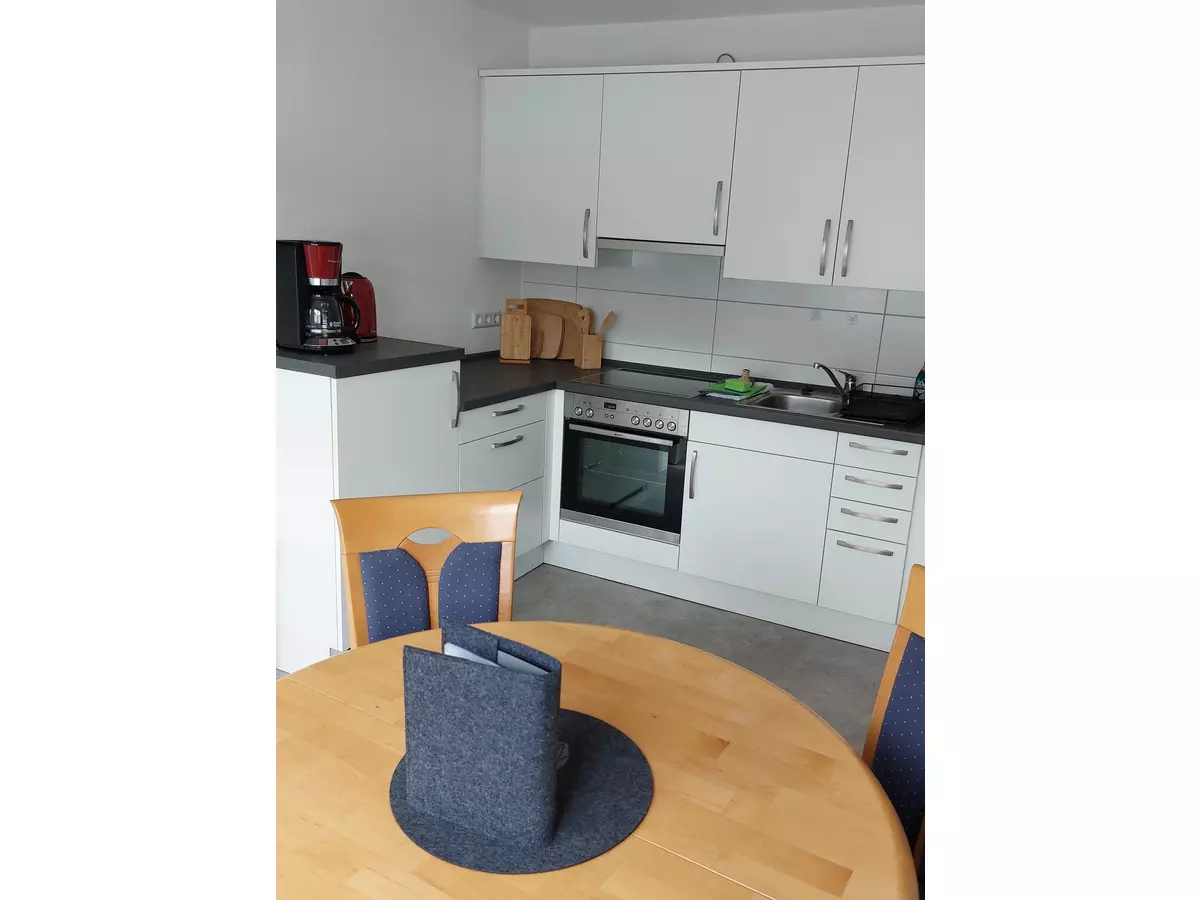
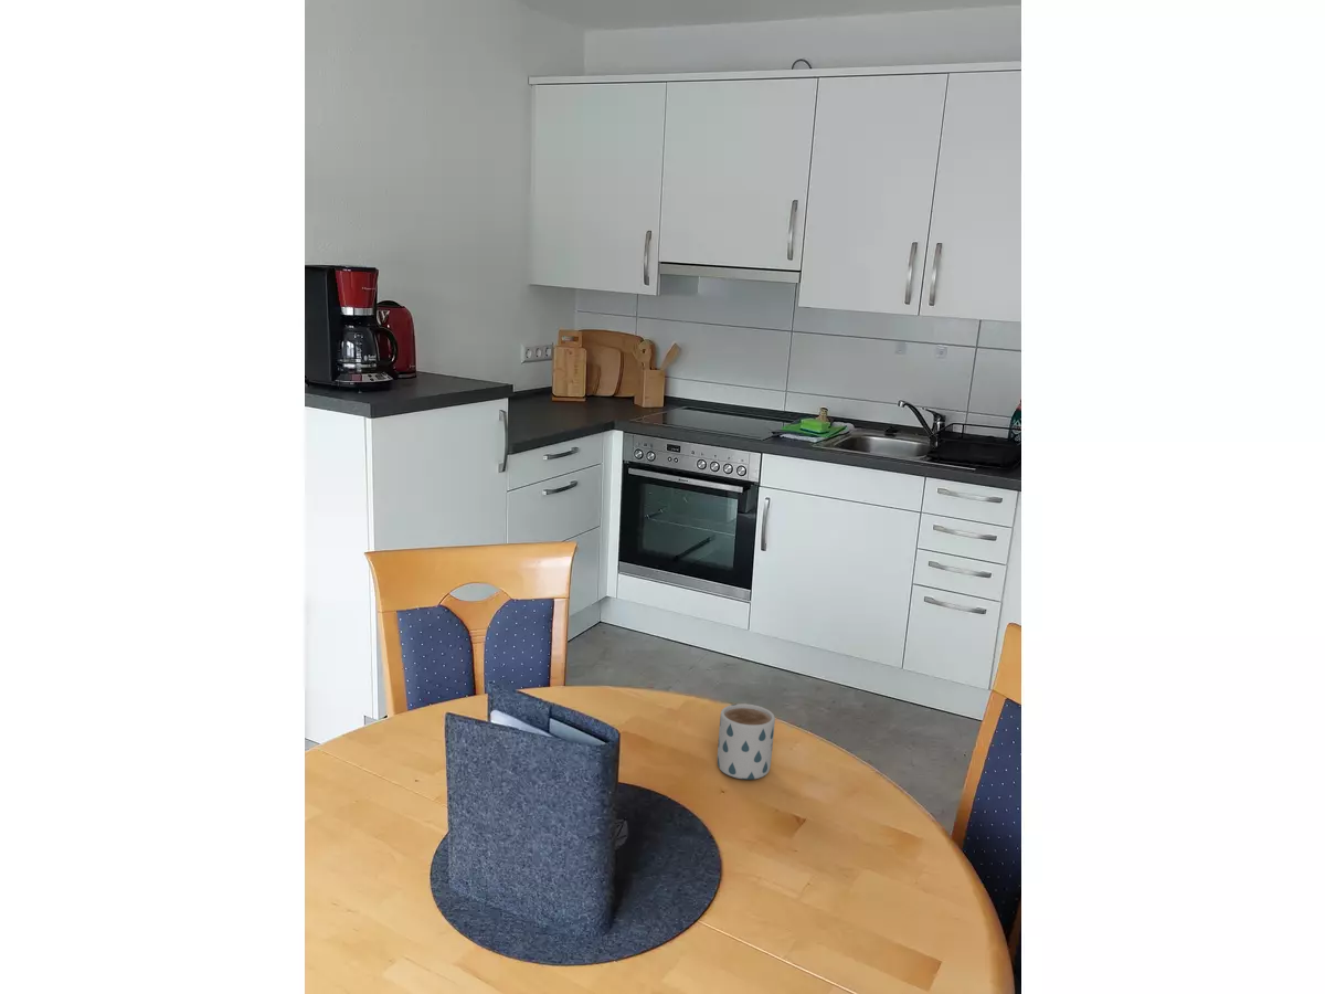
+ mug [717,702,776,781]
